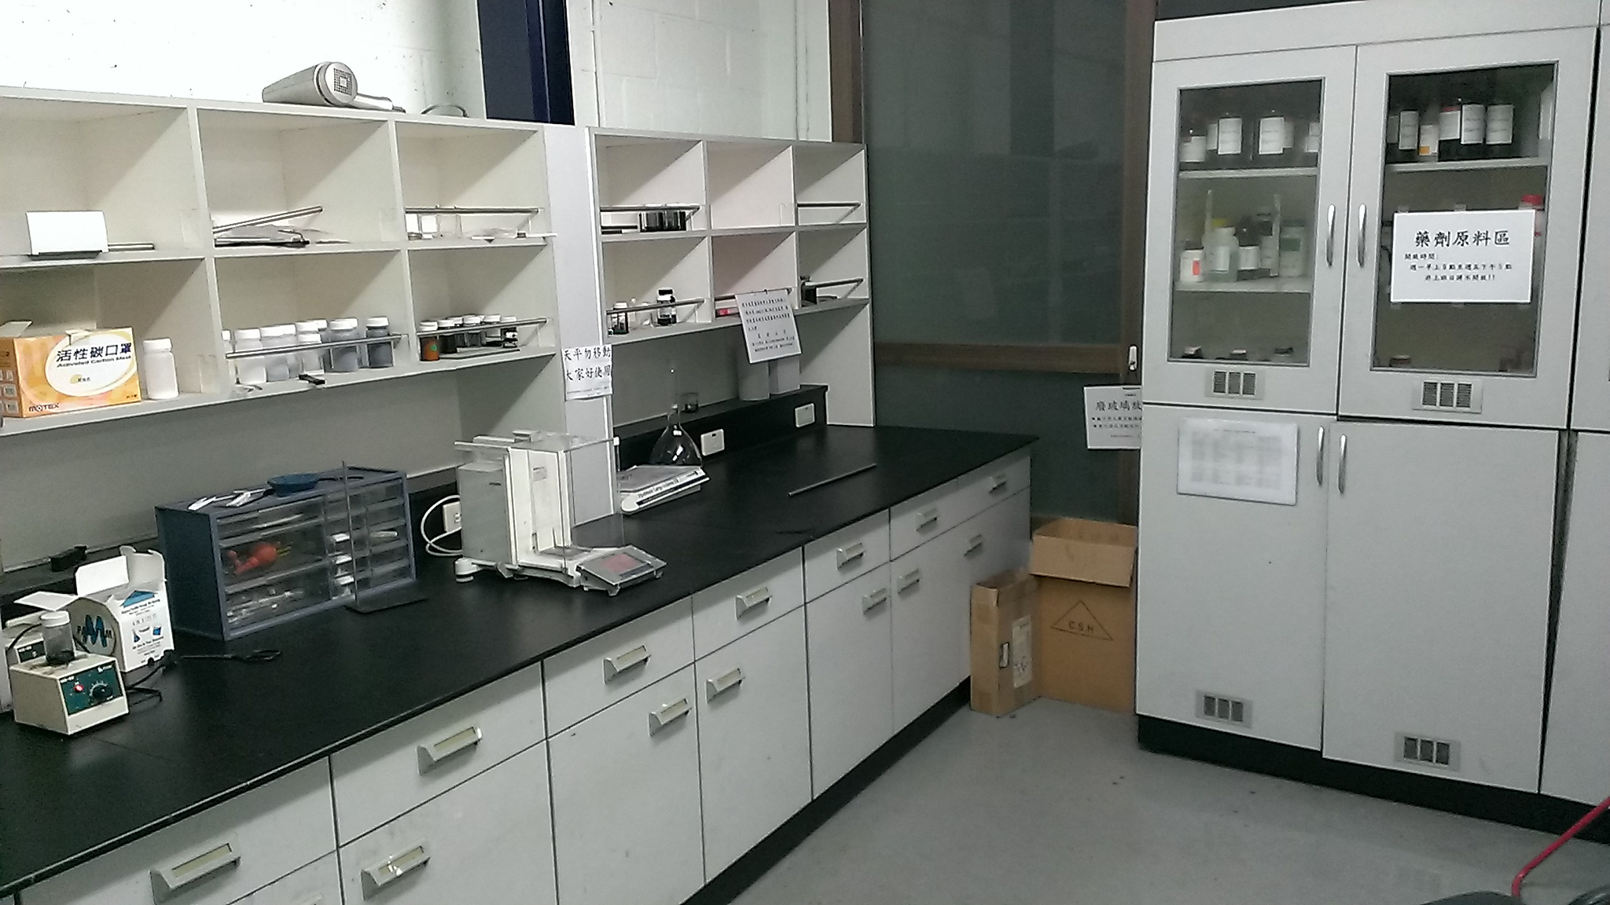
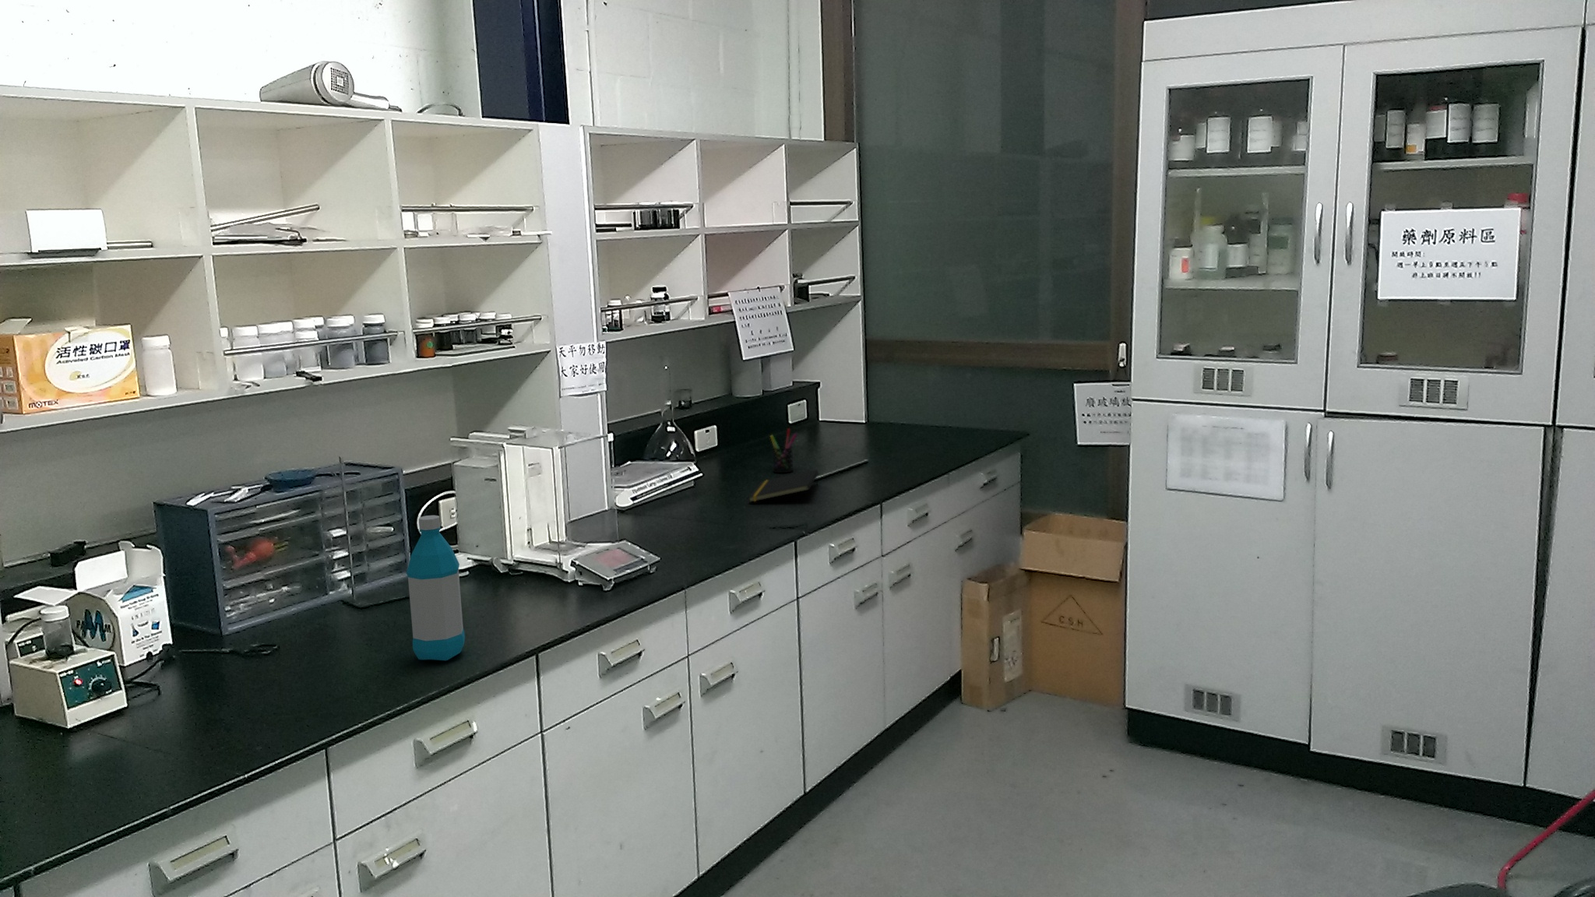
+ notepad [748,469,819,503]
+ pen holder [769,427,799,473]
+ water bottle [405,515,466,662]
